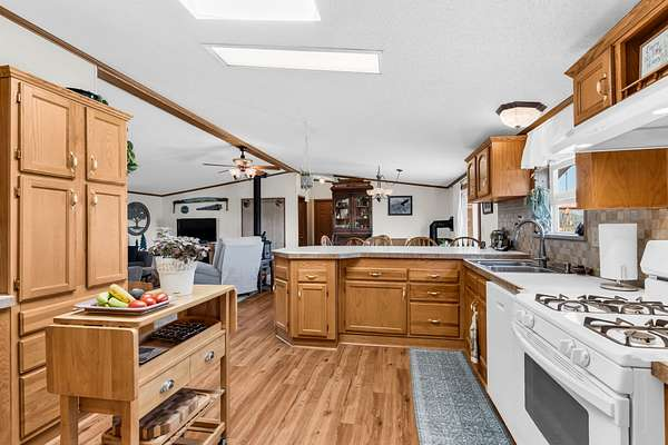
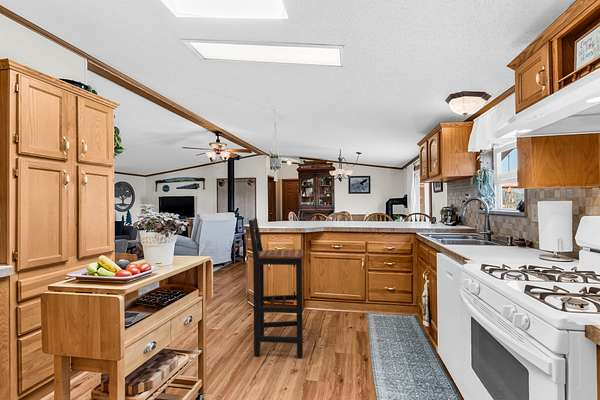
+ bar stool [248,217,304,359]
